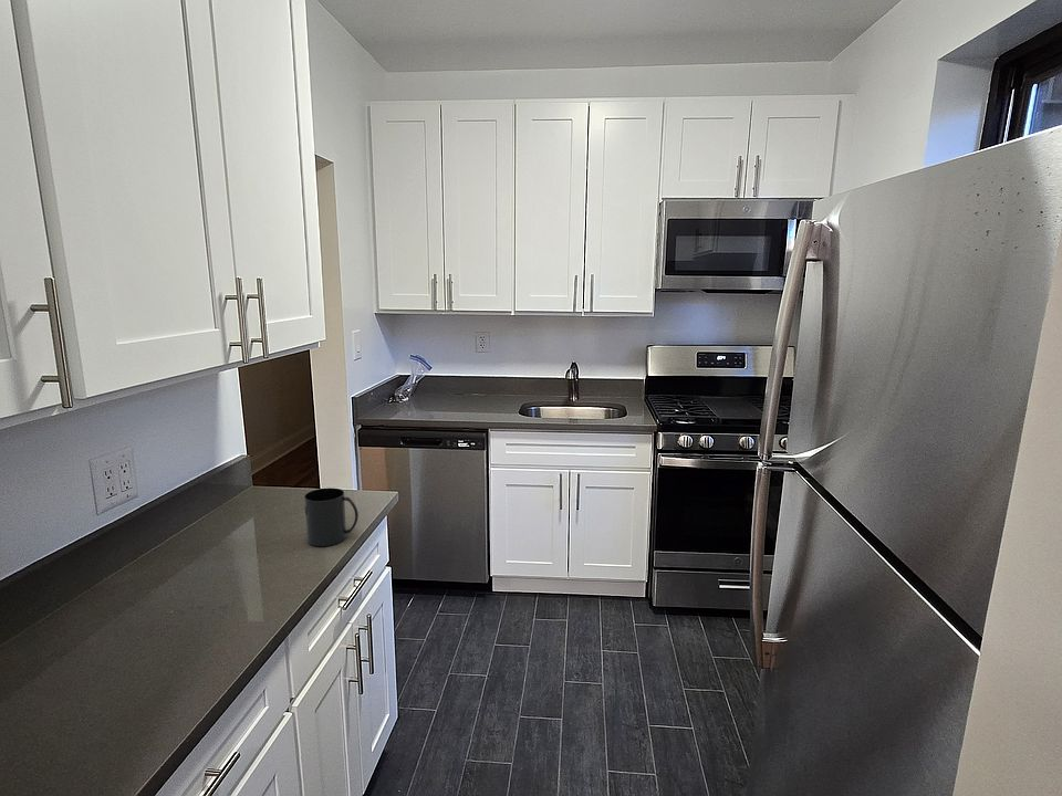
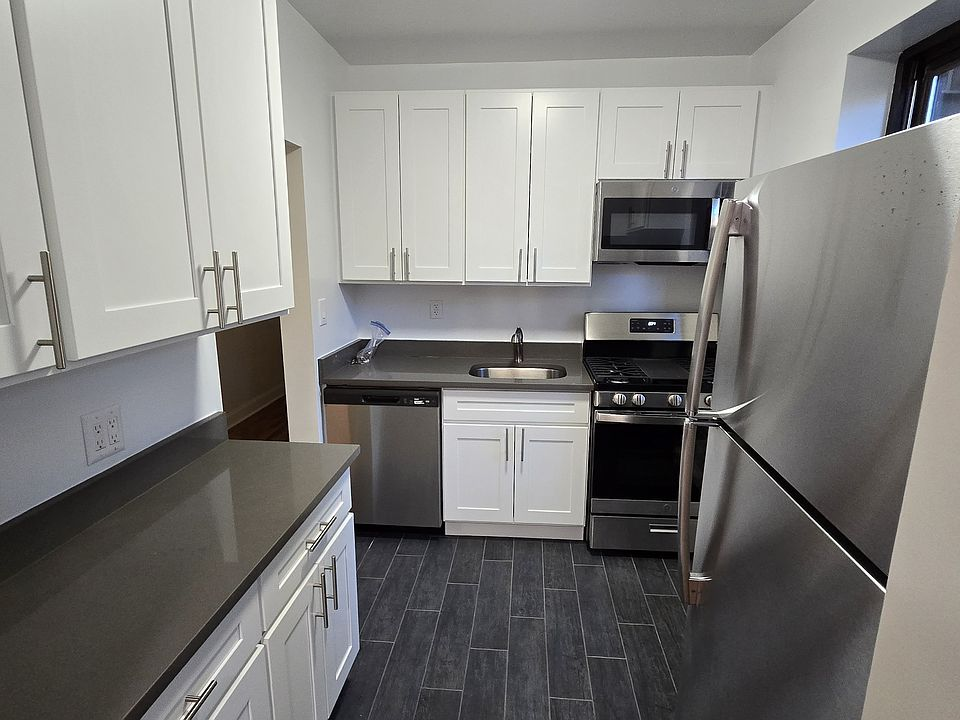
- mug [303,486,360,547]
